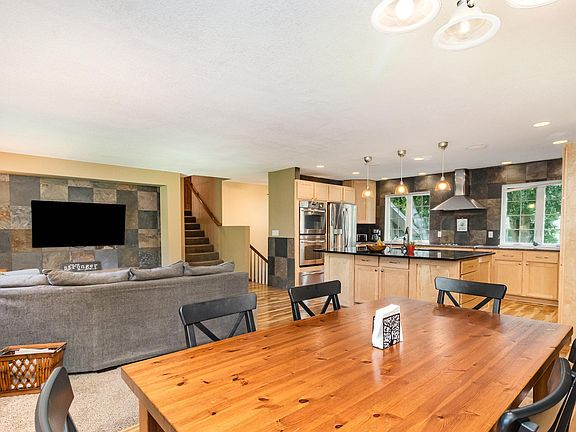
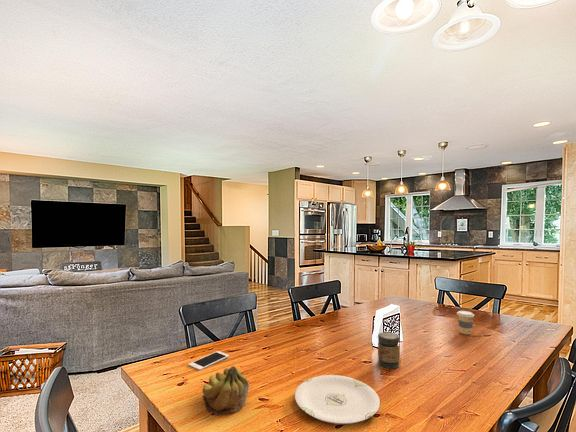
+ jar [377,331,401,370]
+ fruit [201,365,250,416]
+ coffee cup [456,310,475,336]
+ plate [294,374,381,425]
+ cell phone [188,350,230,371]
